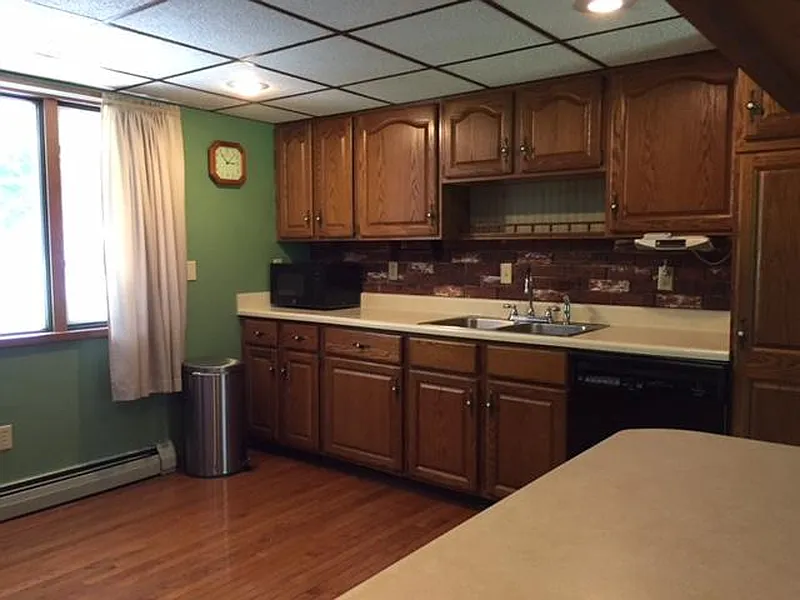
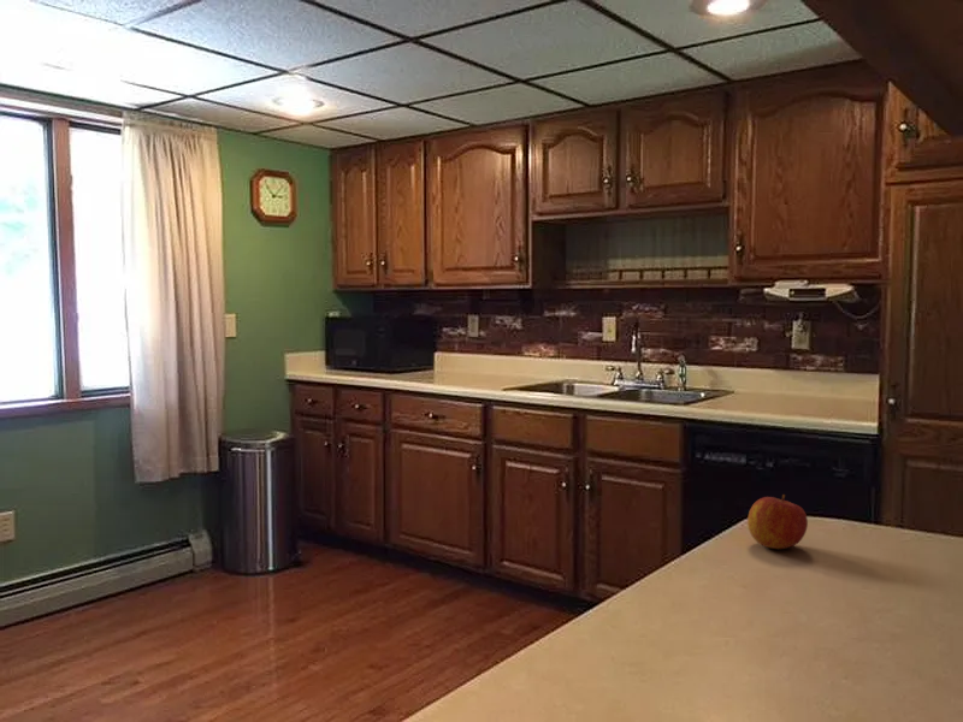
+ apple [746,493,809,550]
